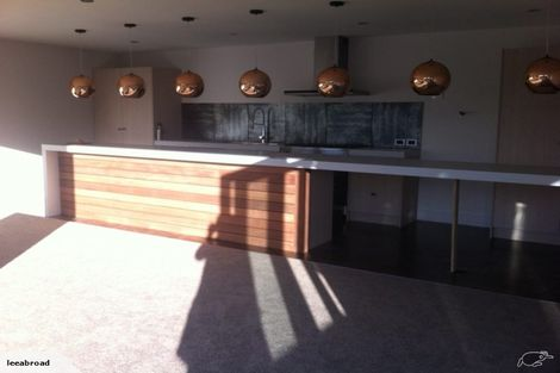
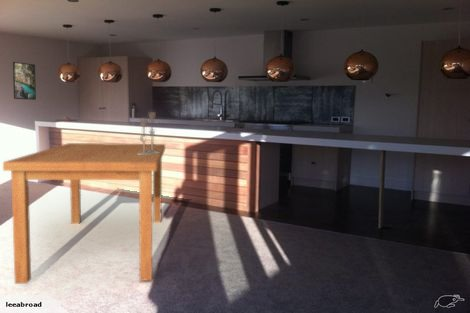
+ candlestick [137,111,160,155]
+ dining table [2,142,166,285]
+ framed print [12,61,37,101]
